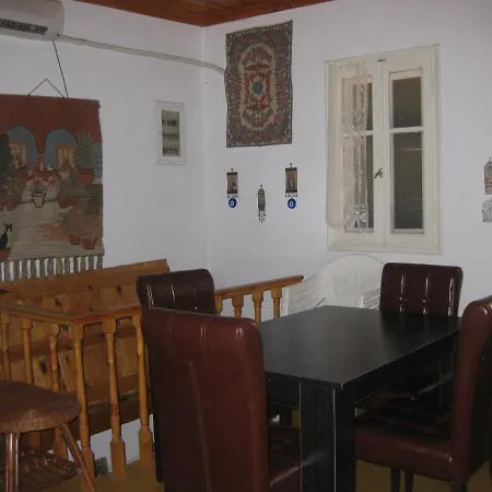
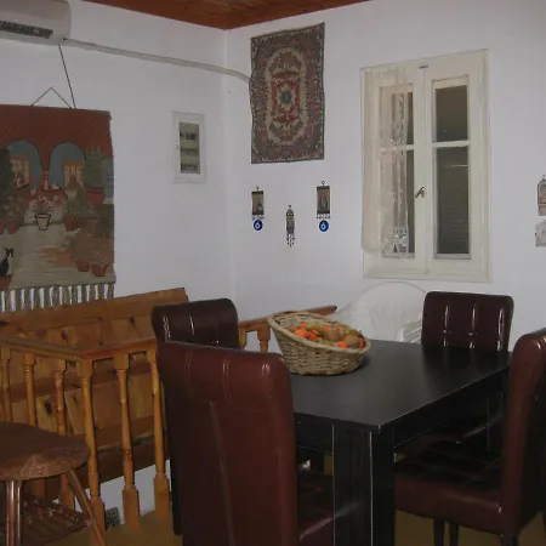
+ fruit basket [266,309,372,377]
